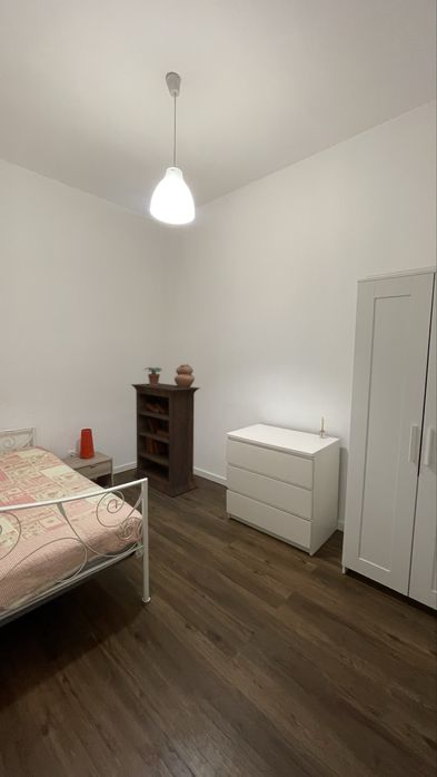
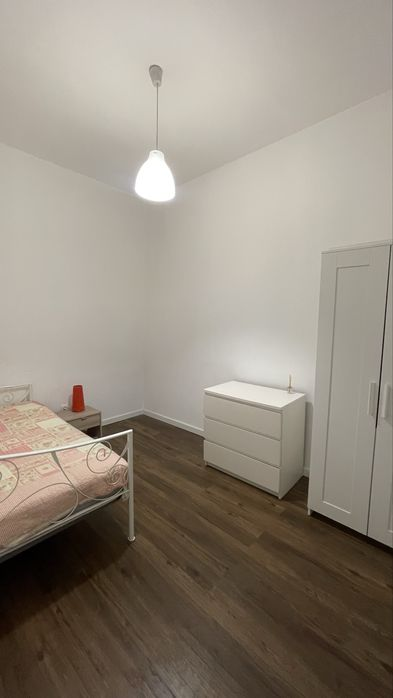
- potted plant [143,366,163,385]
- bookcase [129,382,201,498]
- ceramic vessel [173,363,196,387]
